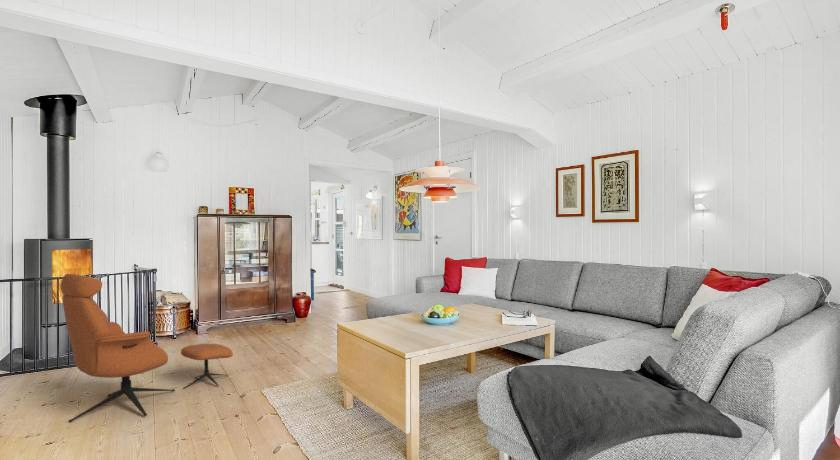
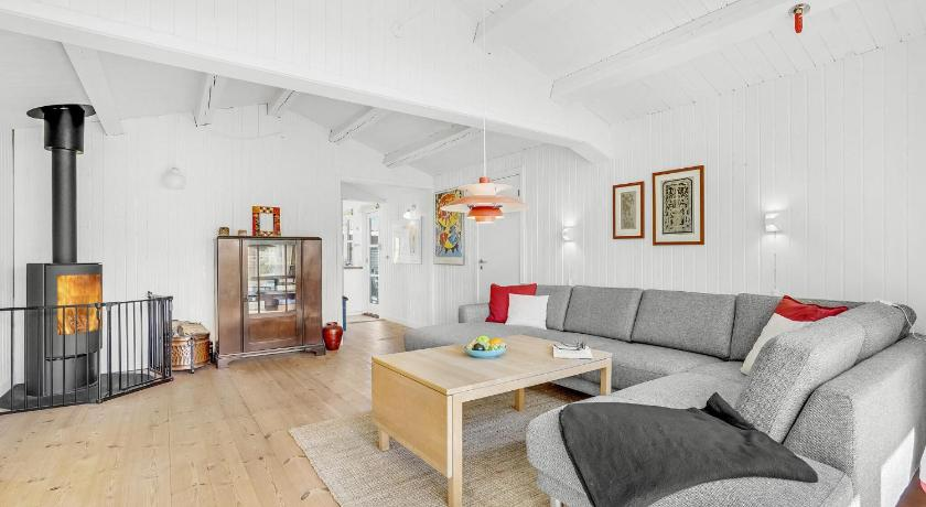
- lounge chair [60,273,234,423]
